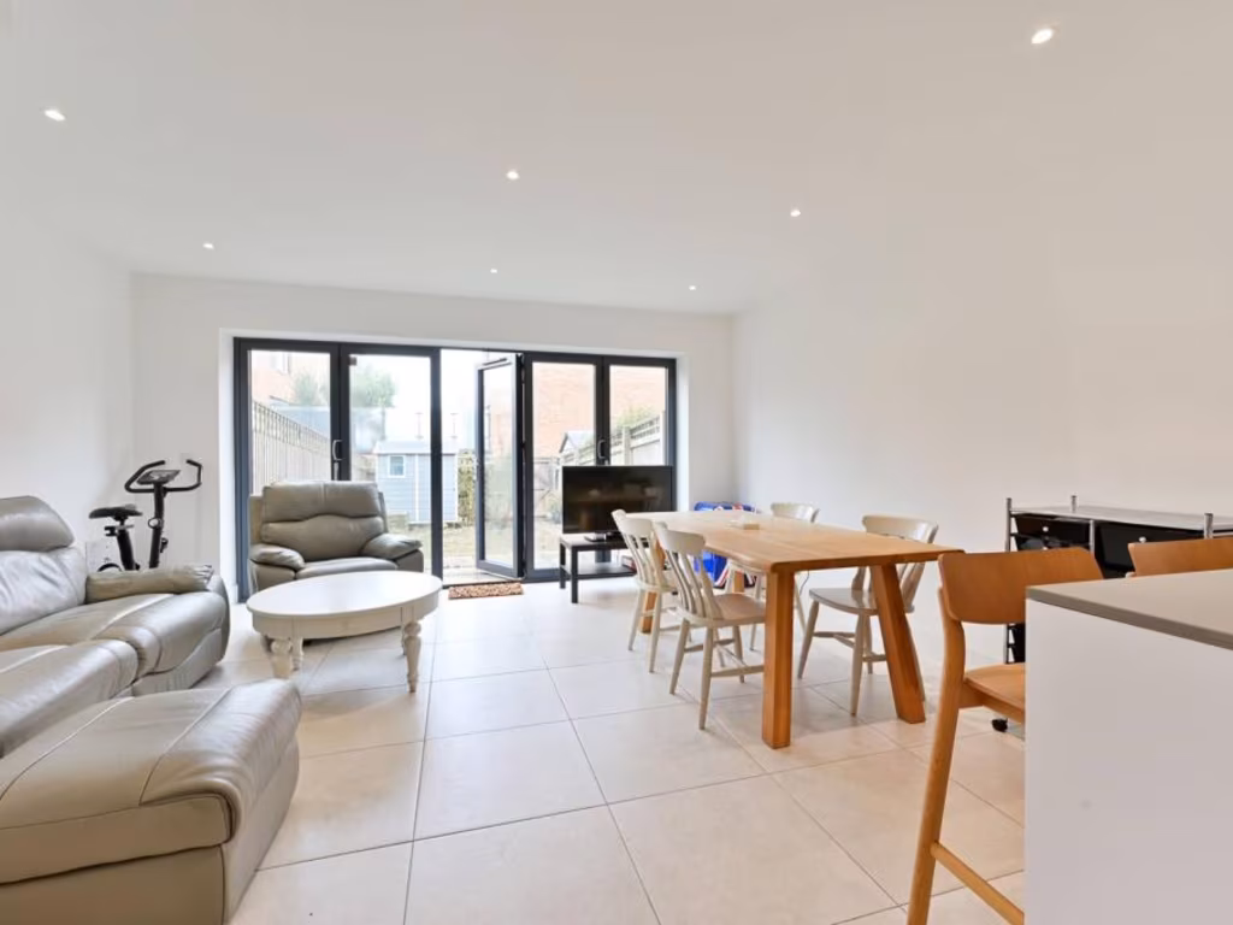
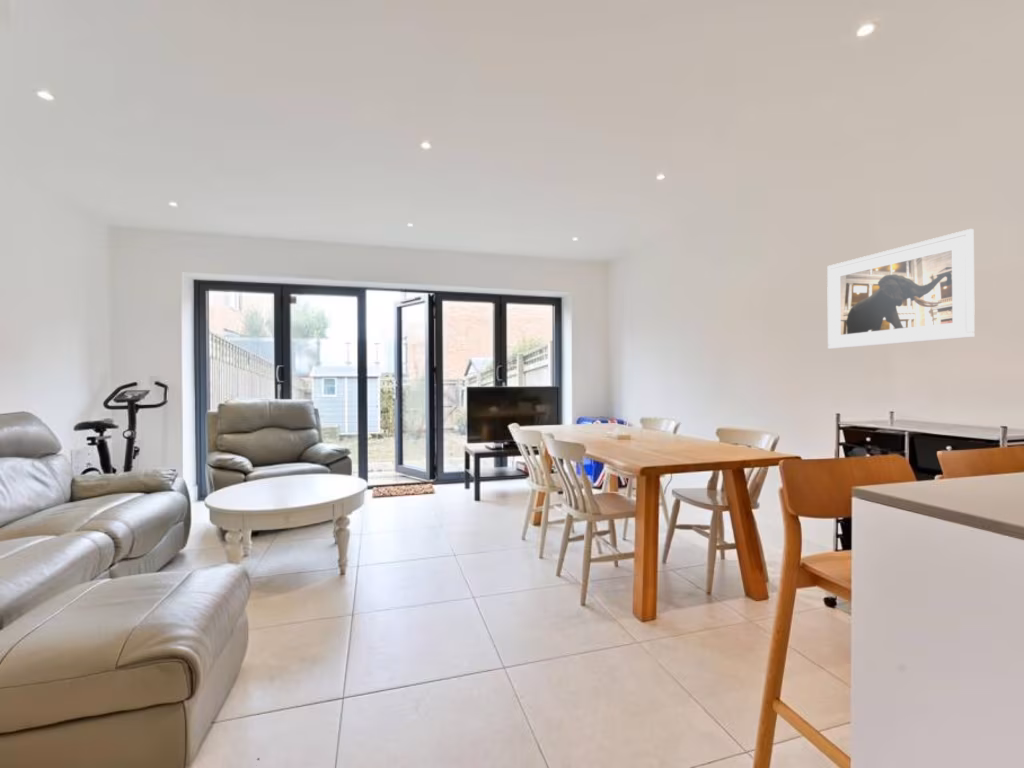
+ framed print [826,228,976,350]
